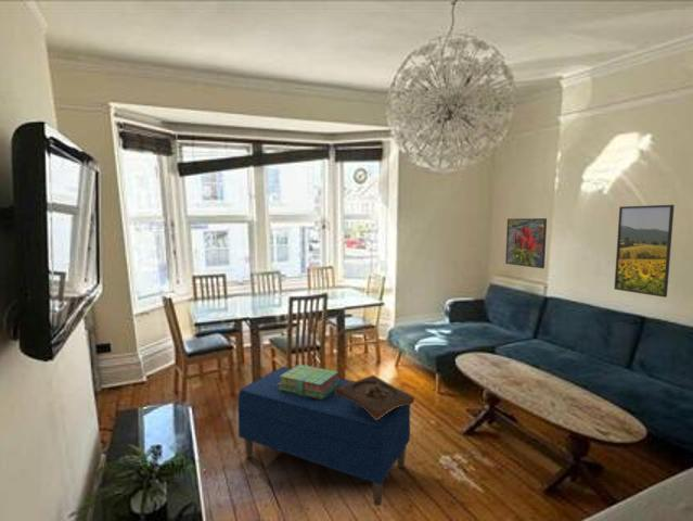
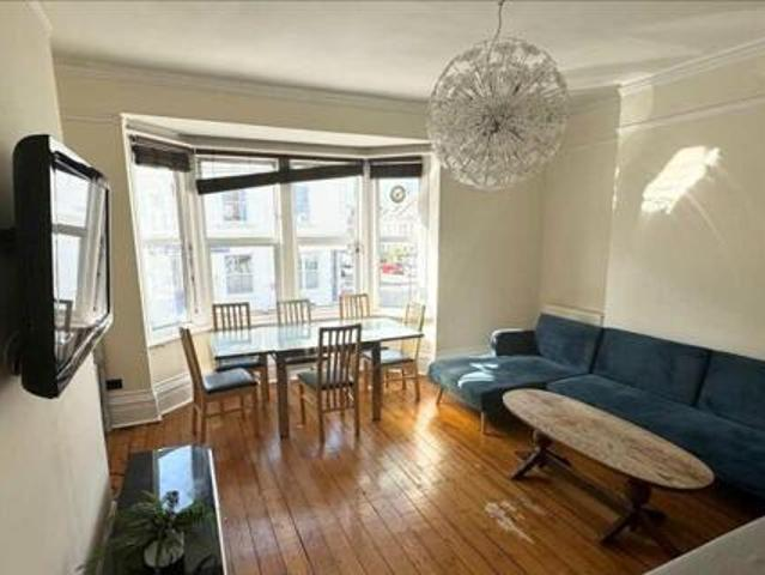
- stack of books [278,364,342,399]
- bench [236,366,412,507]
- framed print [504,217,548,269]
- wooden tray [335,374,415,420]
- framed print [613,204,676,298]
